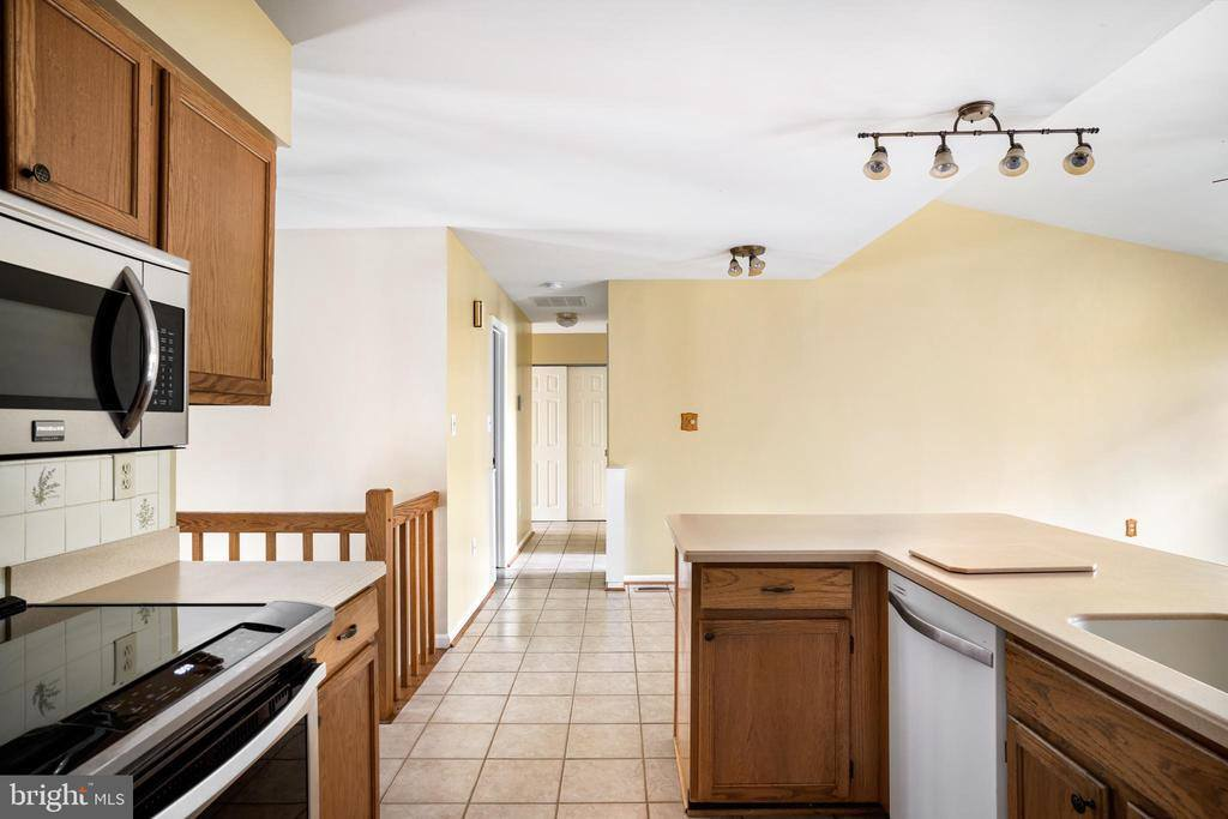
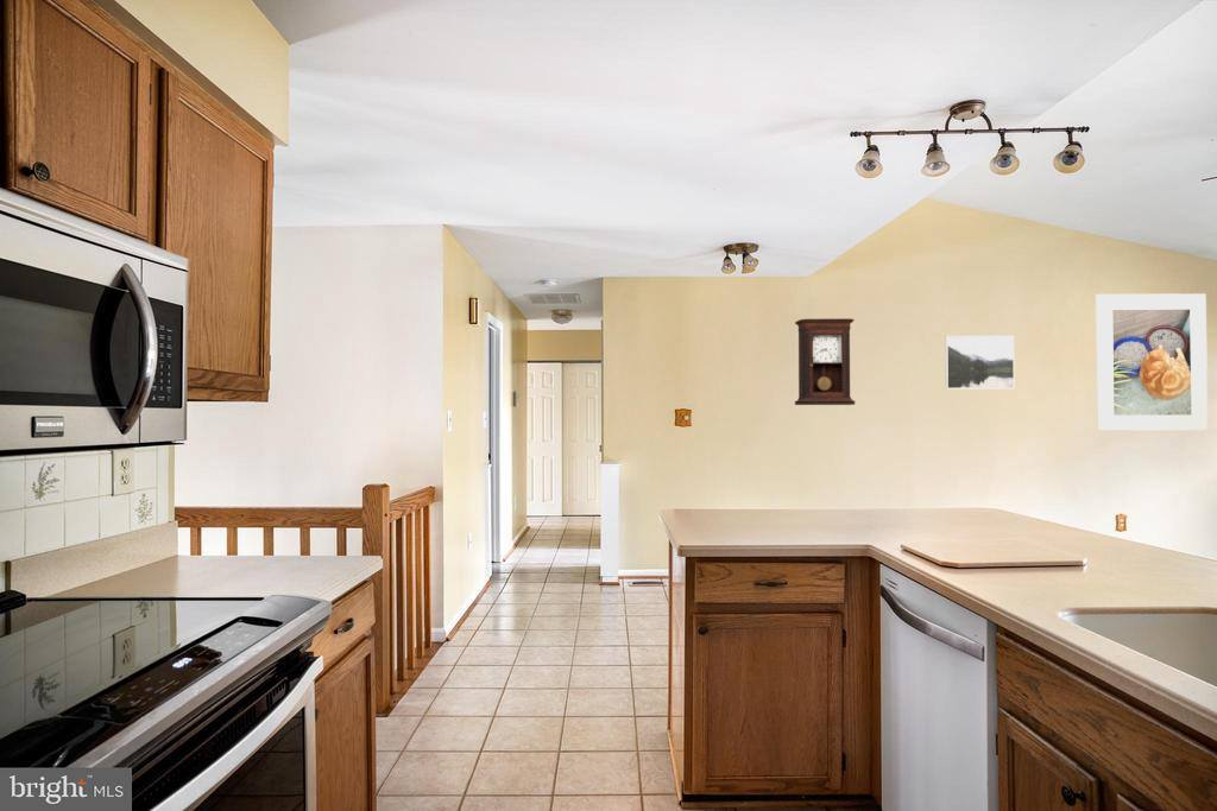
+ pendulum clock [794,317,857,406]
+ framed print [1095,292,1209,432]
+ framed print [944,335,1015,389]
